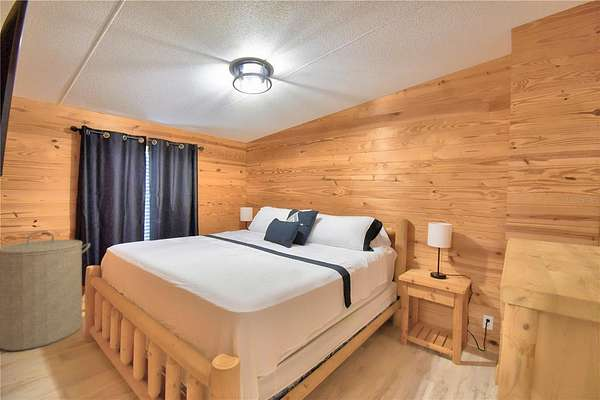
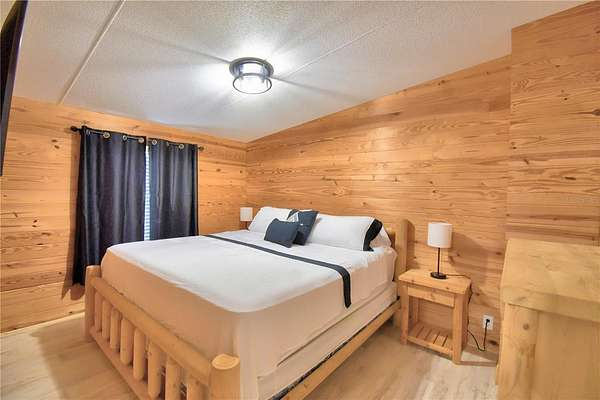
- laundry hamper [0,229,91,352]
